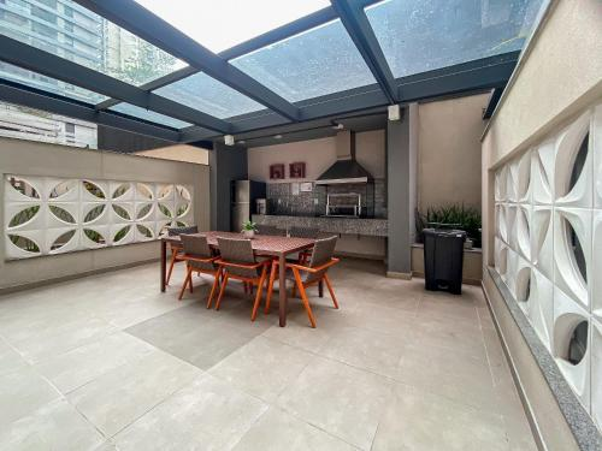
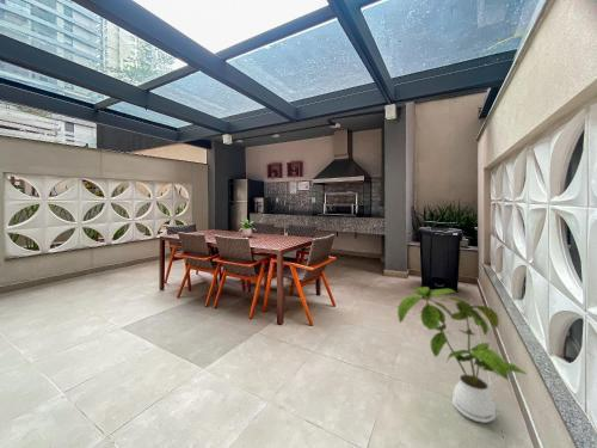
+ house plant [396,286,528,424]
